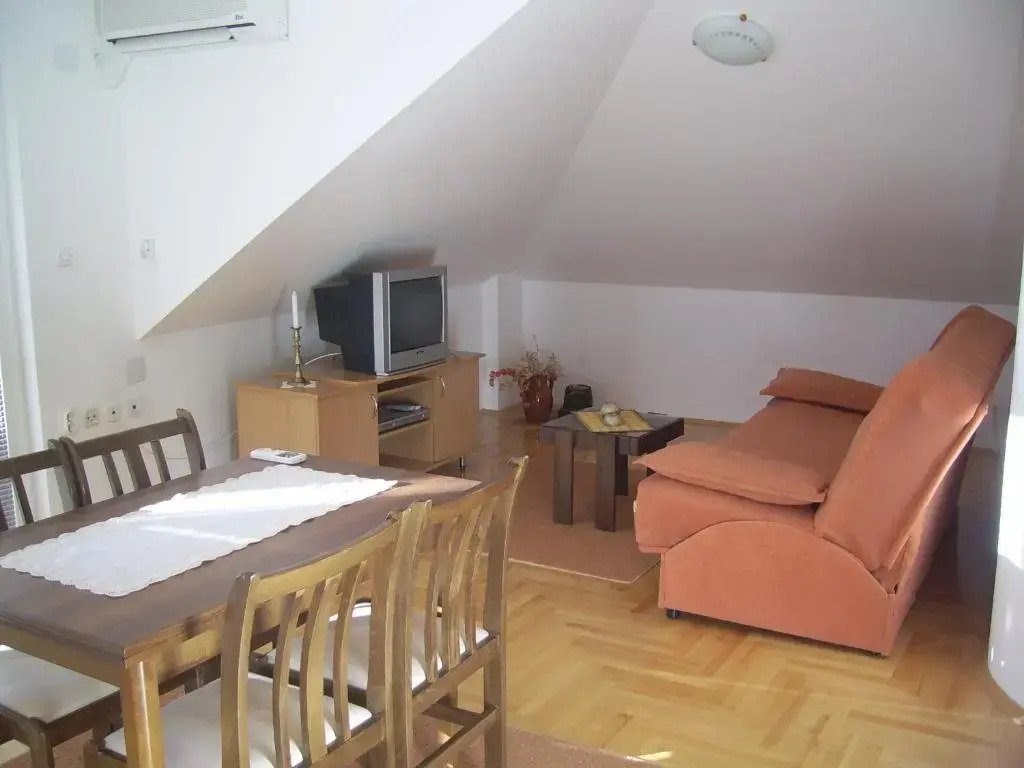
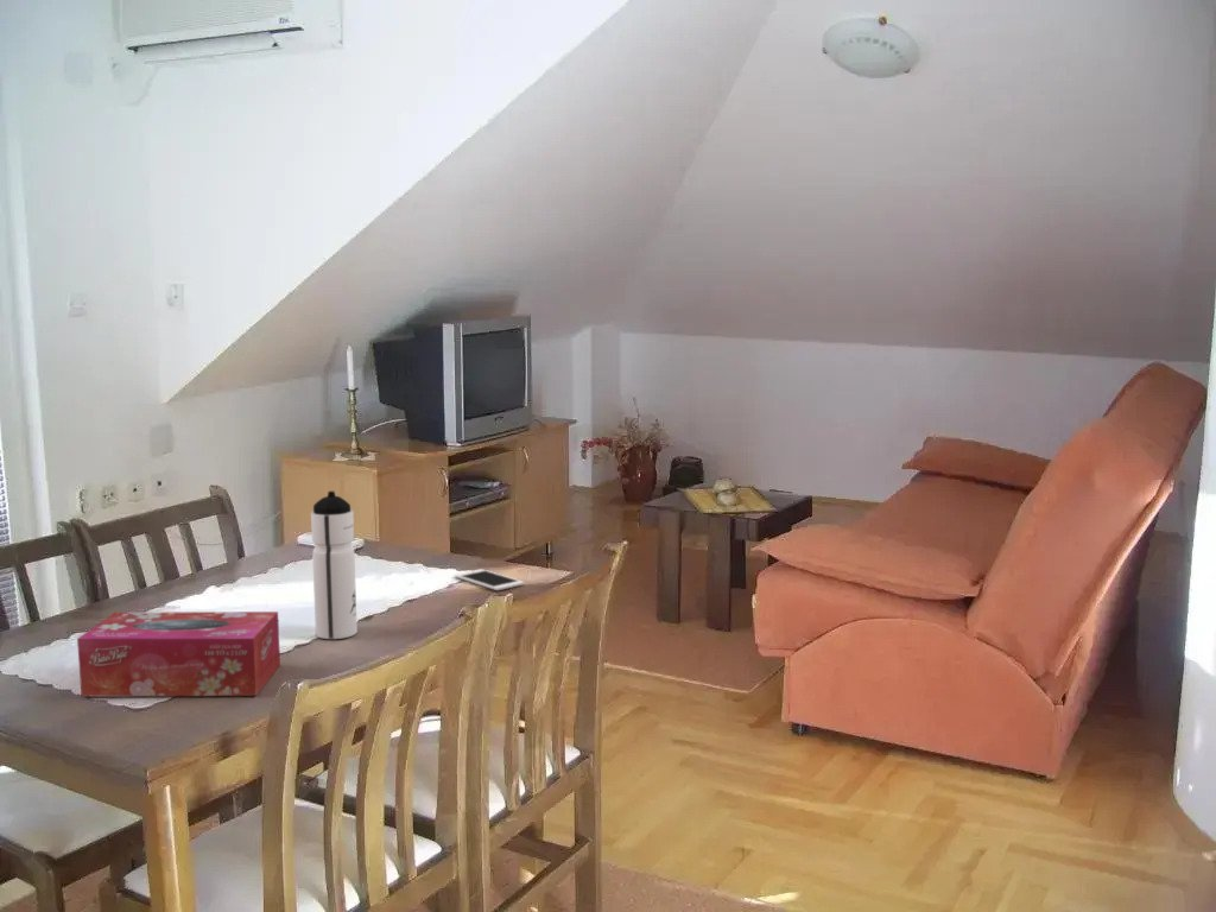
+ water bottle [310,490,359,640]
+ cell phone [454,568,525,591]
+ tissue box [76,610,281,697]
